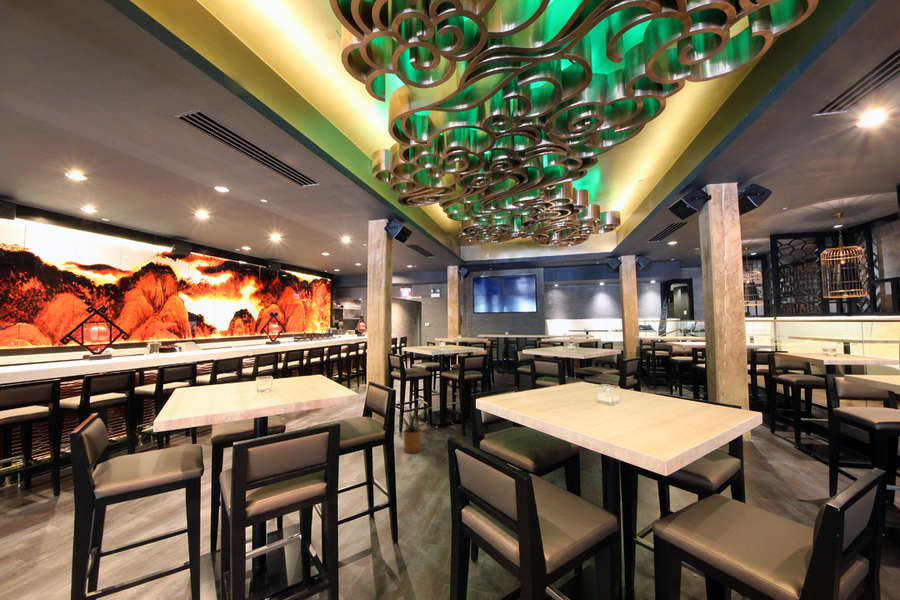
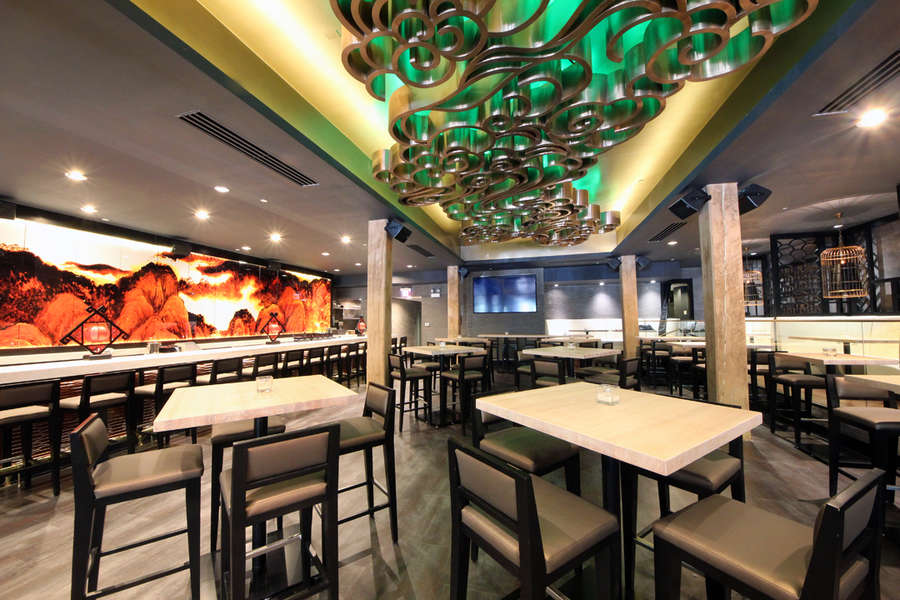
- house plant [394,399,436,454]
